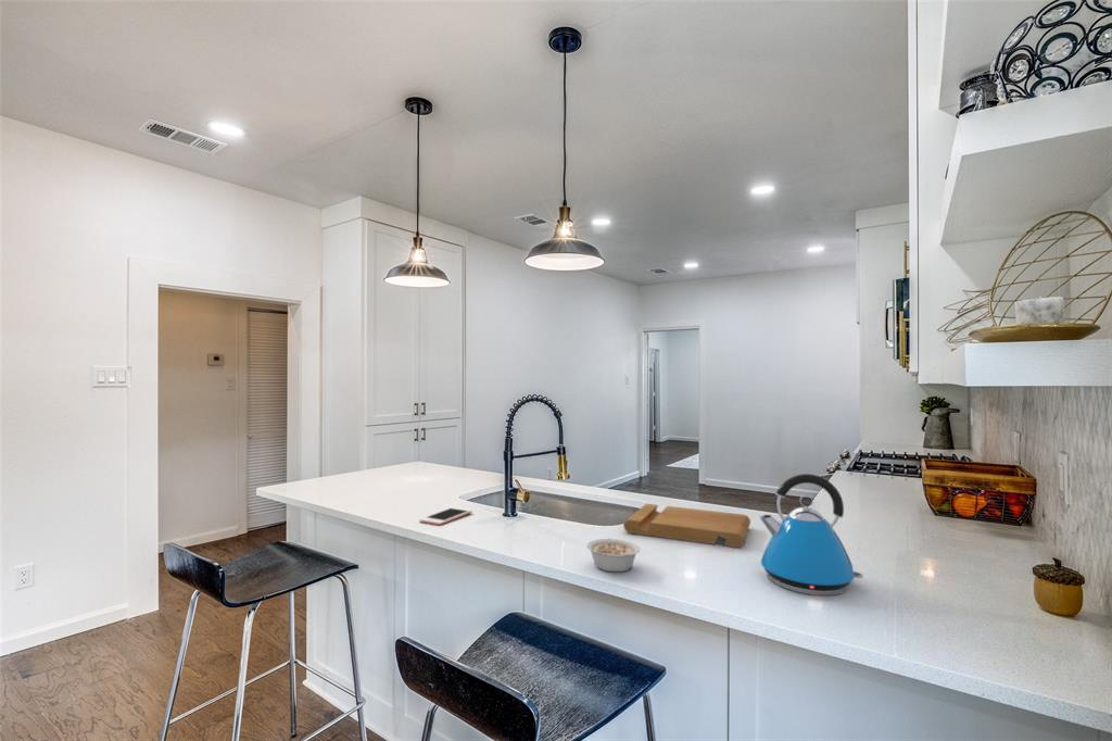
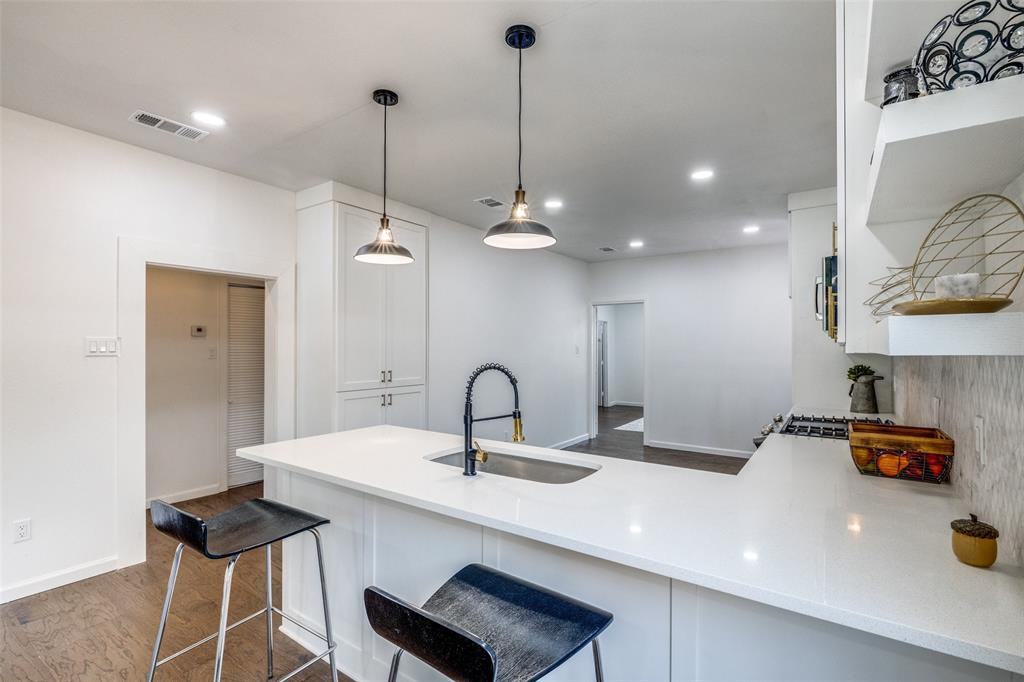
- cutting board [622,503,751,549]
- cell phone [419,506,473,526]
- kettle [759,473,863,596]
- legume [585,538,642,573]
